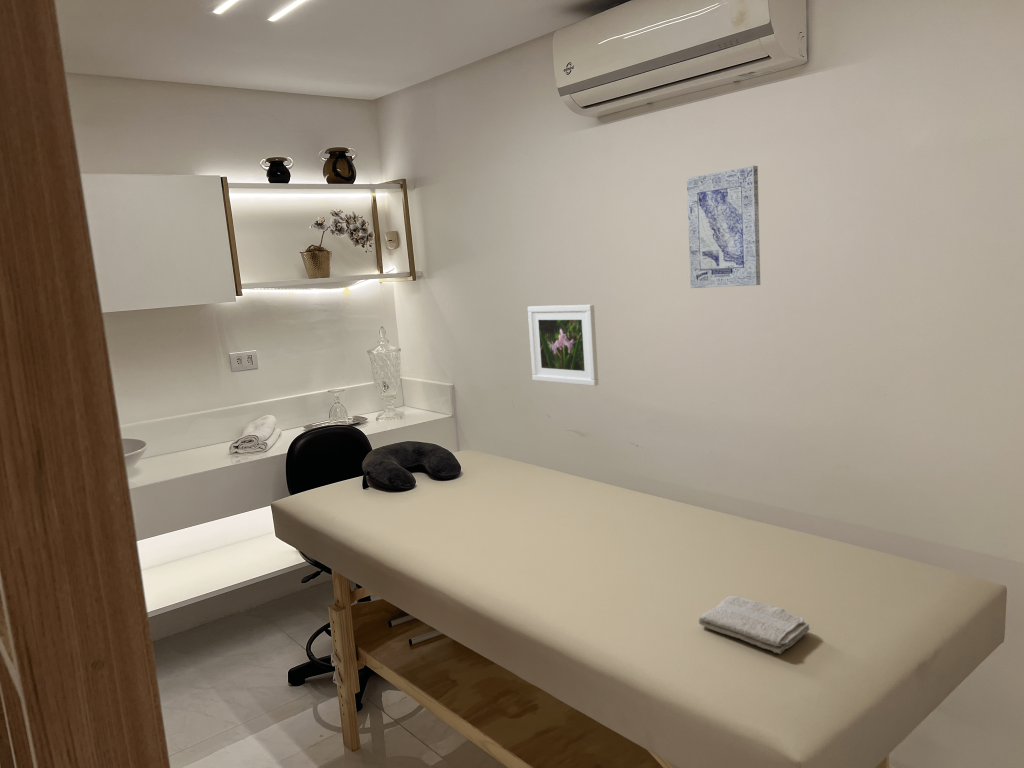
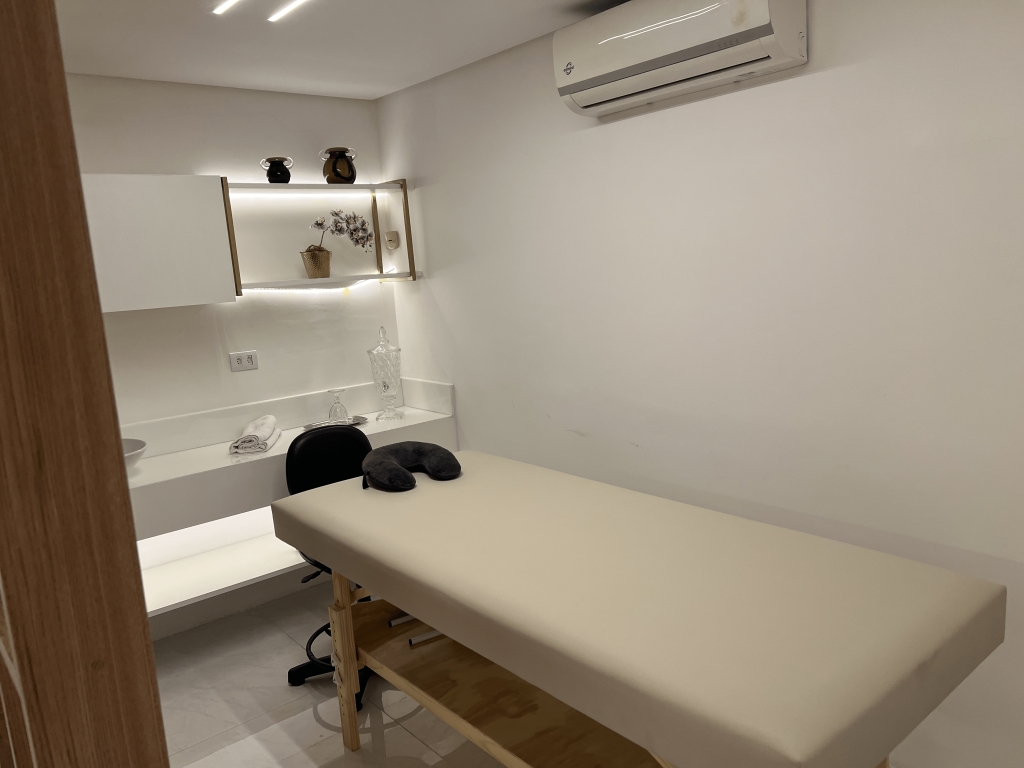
- wall art [686,165,761,289]
- washcloth [698,595,811,655]
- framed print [527,304,599,387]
